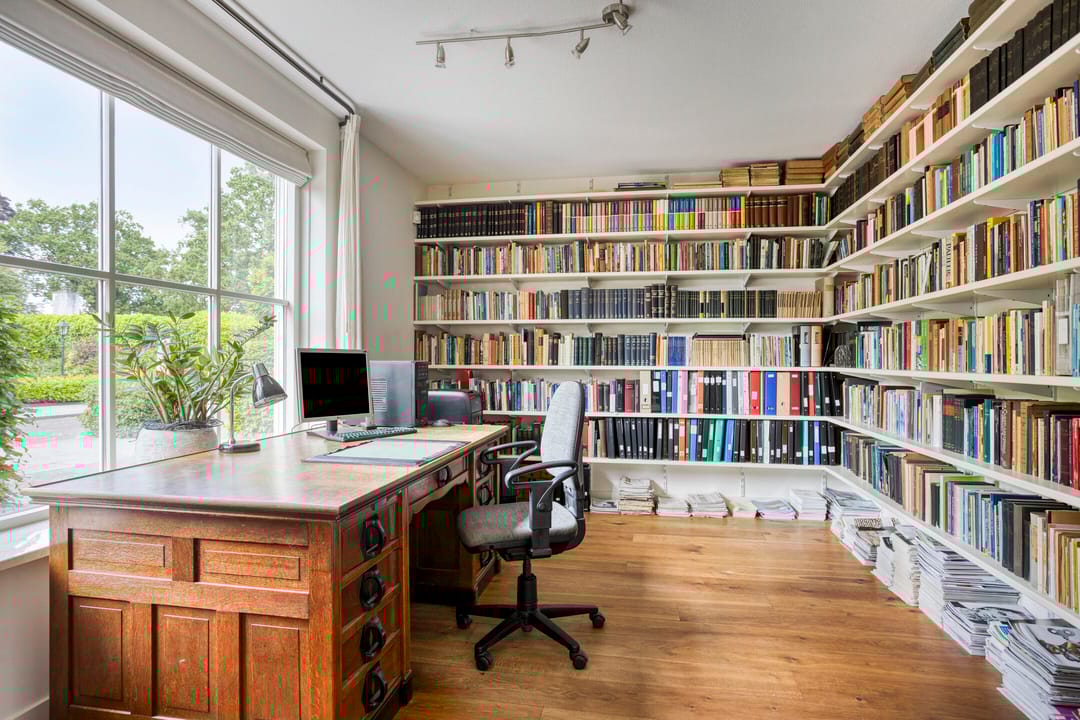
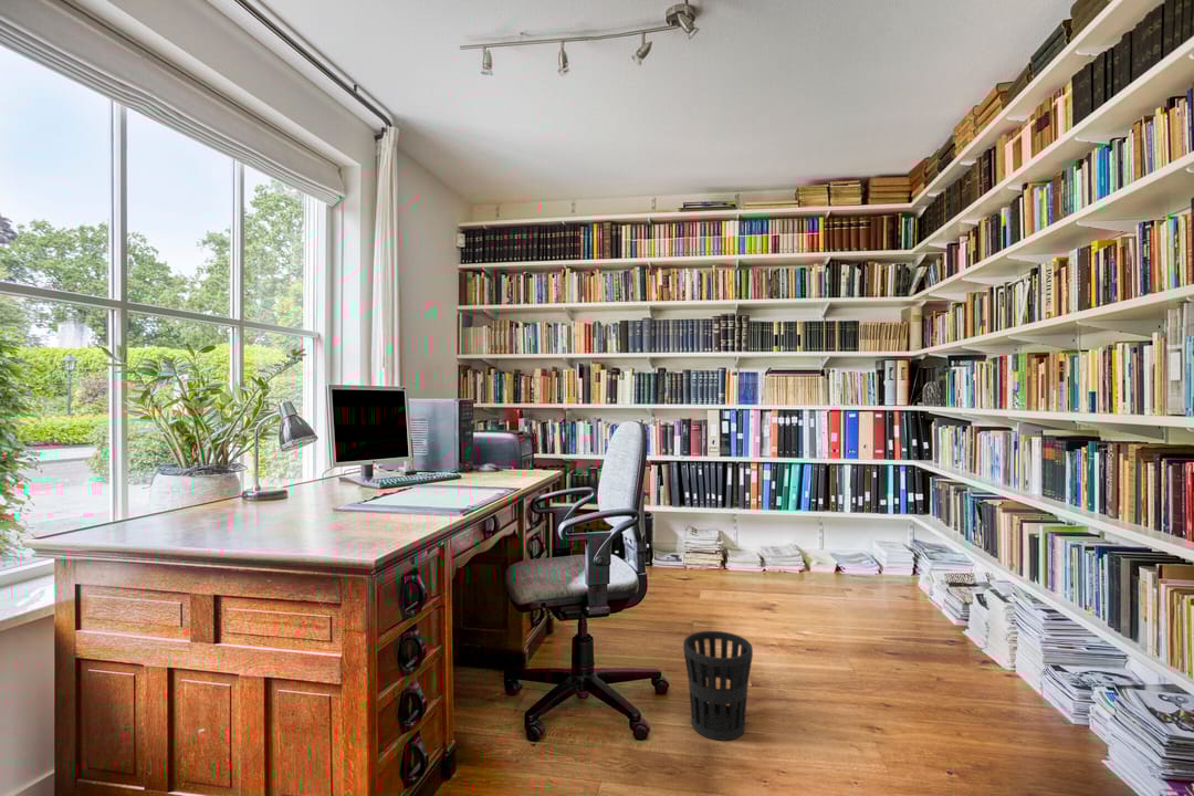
+ wastebasket [682,630,754,742]
